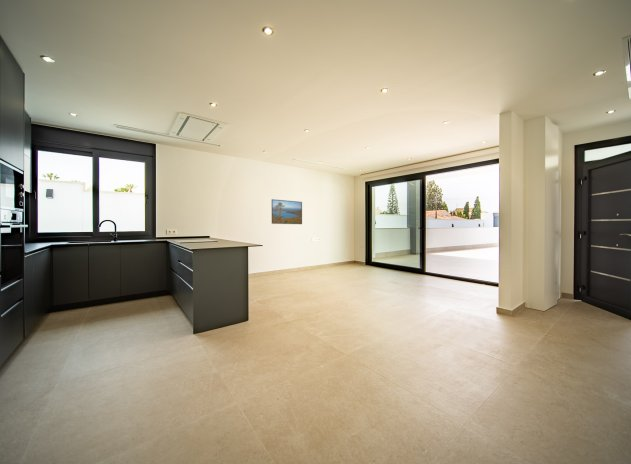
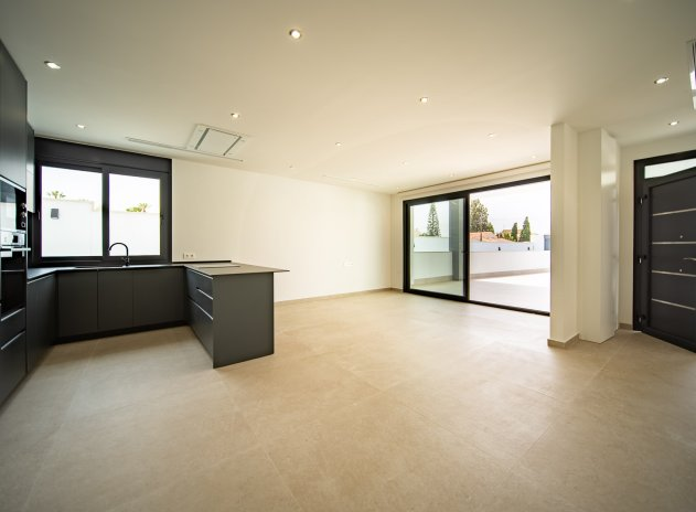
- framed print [271,198,303,225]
